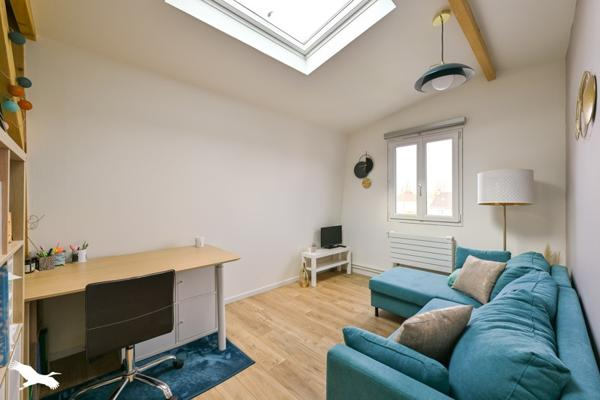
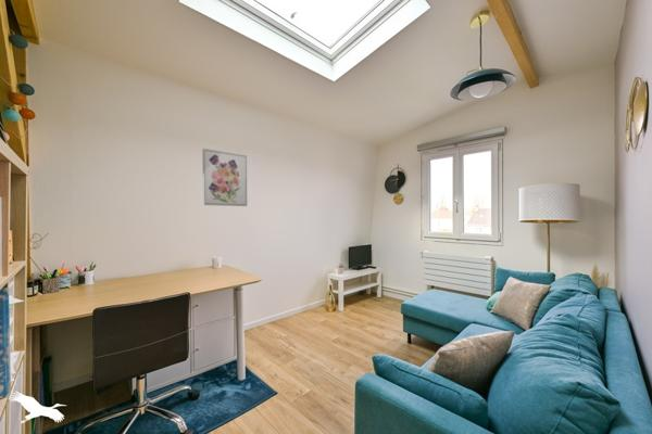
+ wall art [202,148,248,207]
